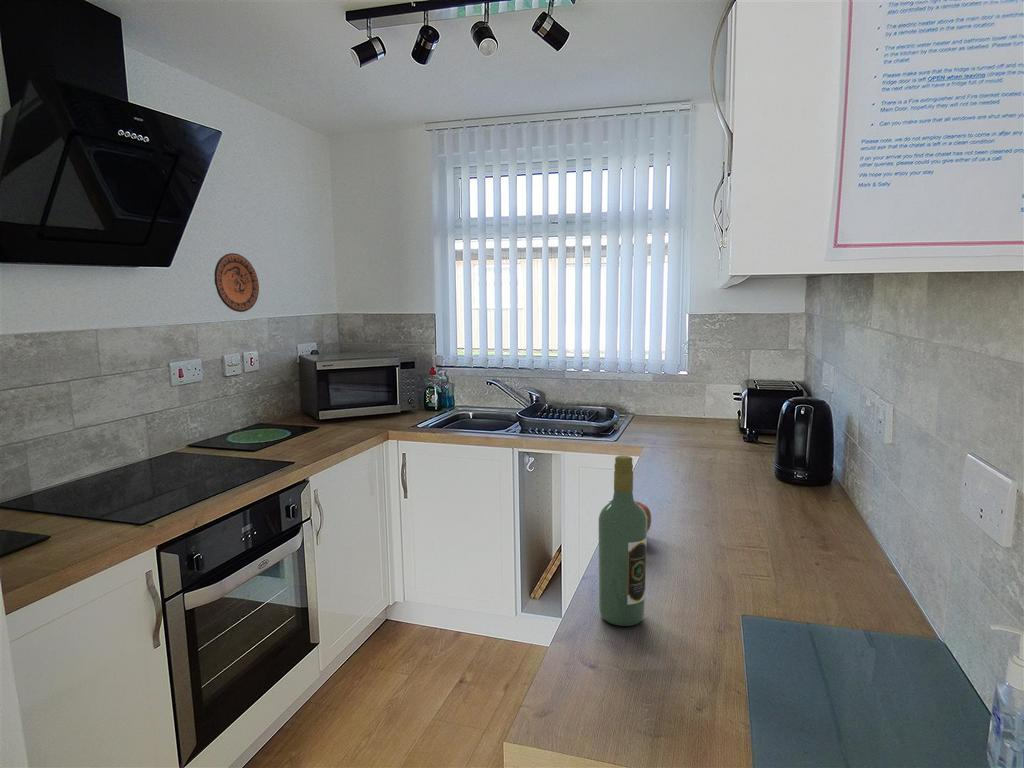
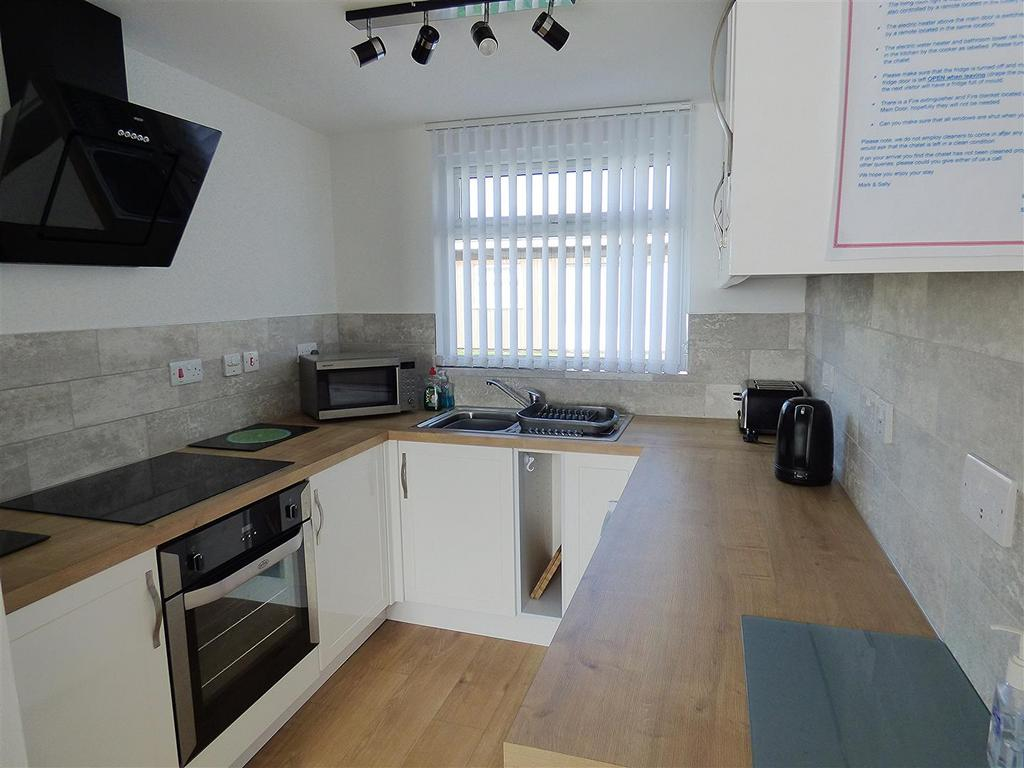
- apple [634,500,652,533]
- wine bottle [598,454,648,627]
- decorative plate [213,252,260,313]
